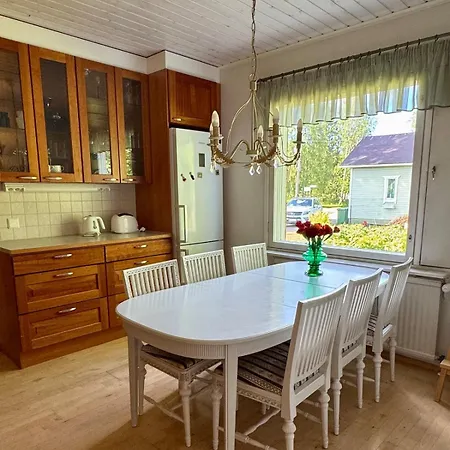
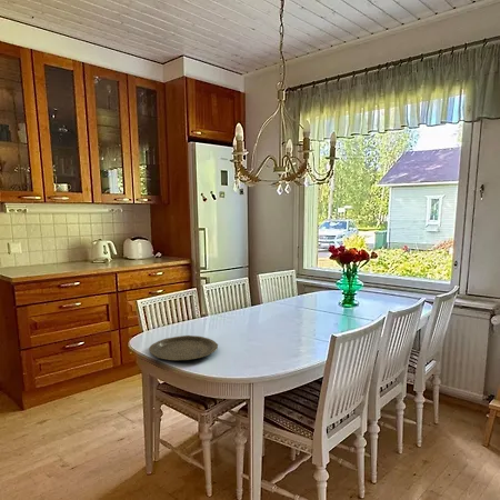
+ plate [148,334,219,362]
